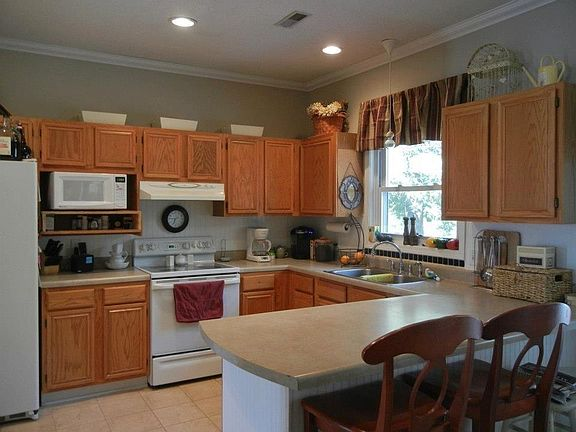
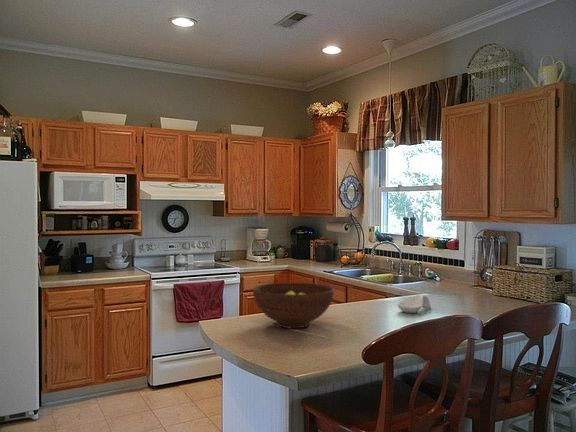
+ fruit bowl [252,282,335,329]
+ spoon rest [397,294,432,314]
